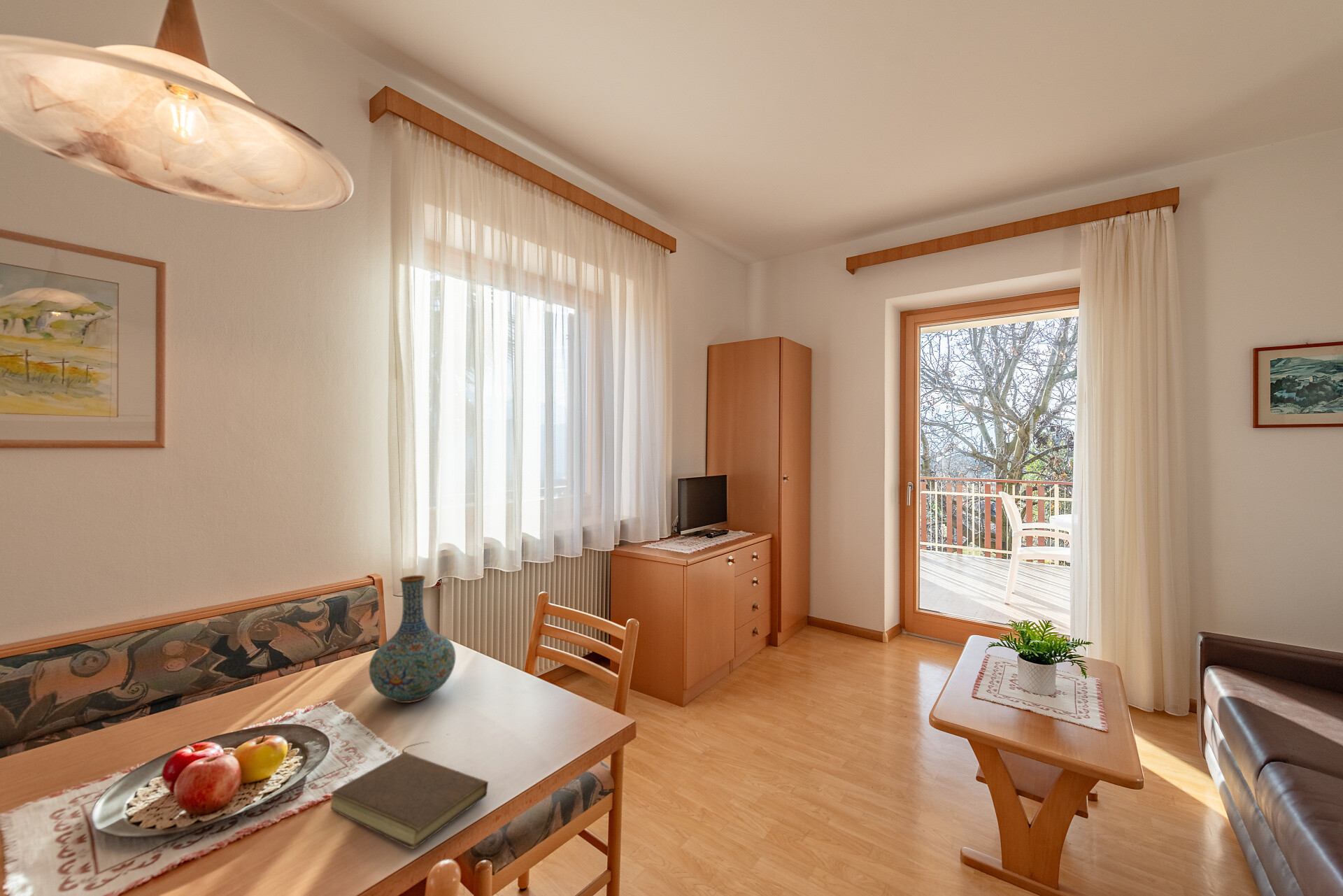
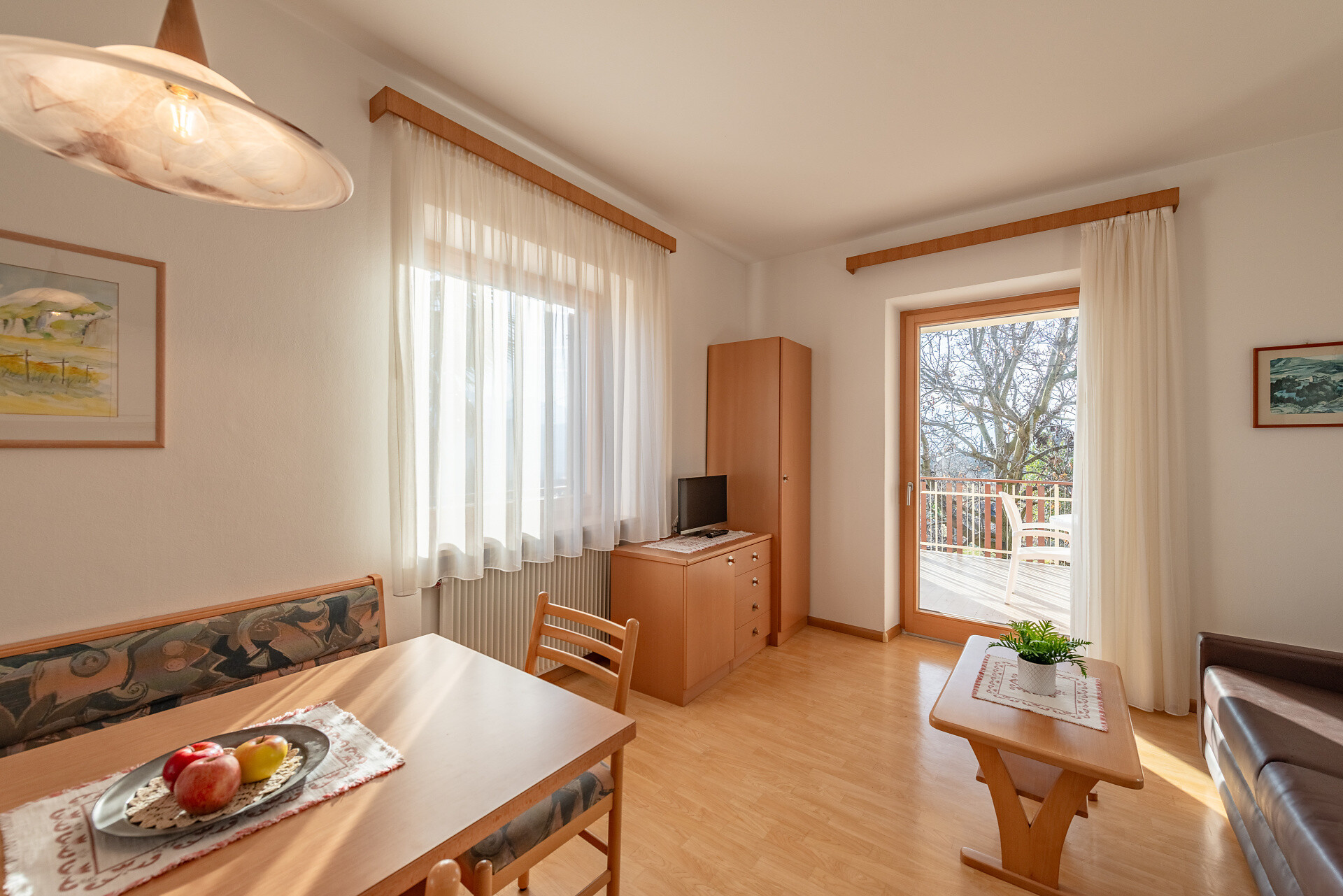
- vase [369,574,456,704]
- book [330,741,489,850]
